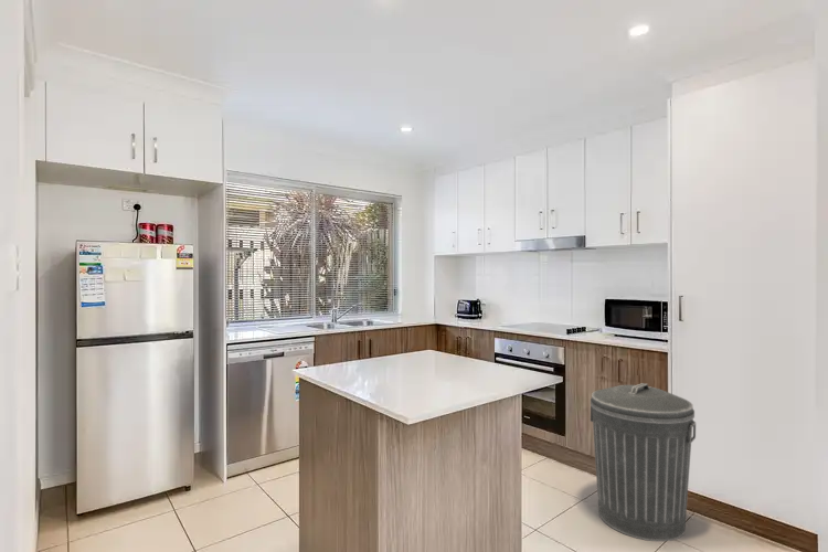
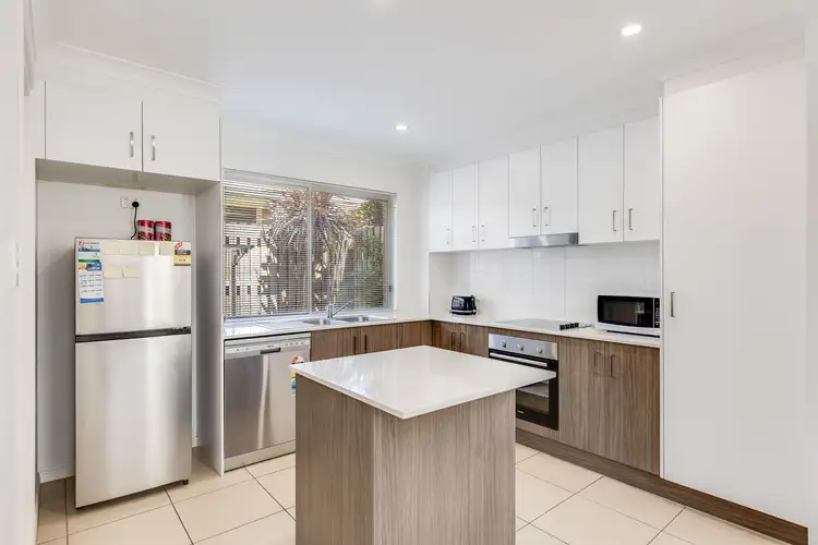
- trash can [590,382,697,542]
